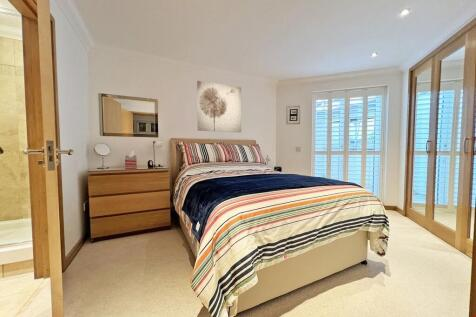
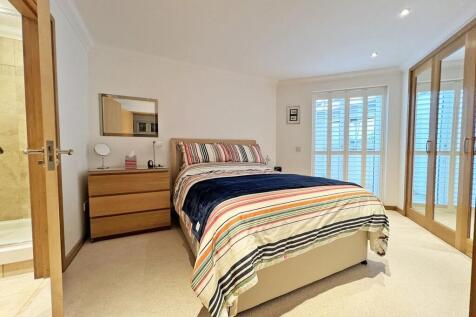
- wall art [196,80,242,133]
